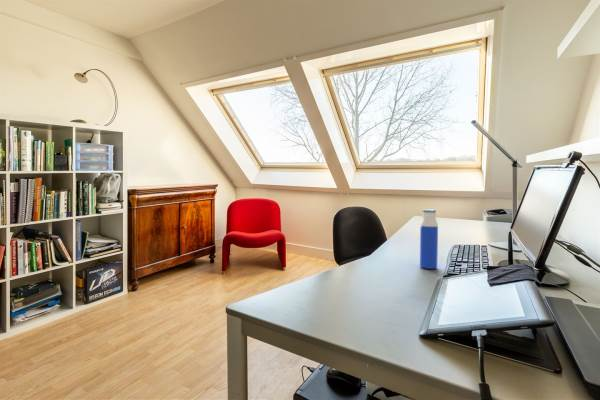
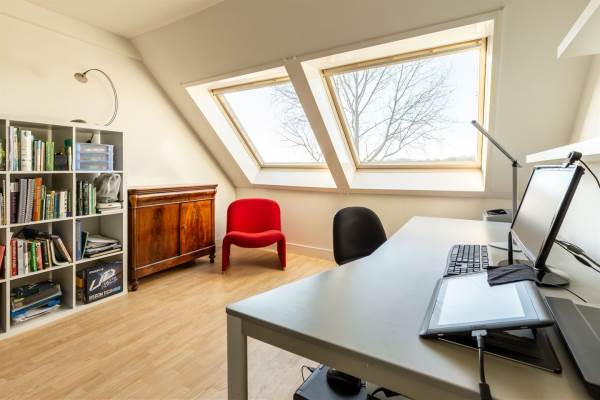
- water bottle [419,209,439,270]
